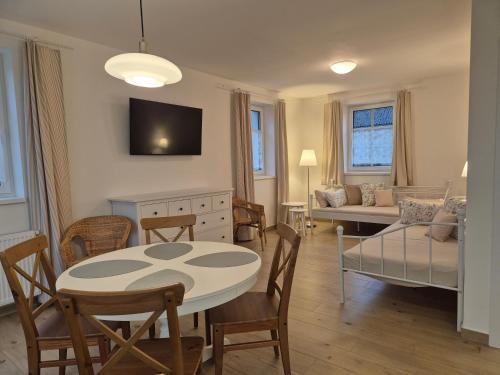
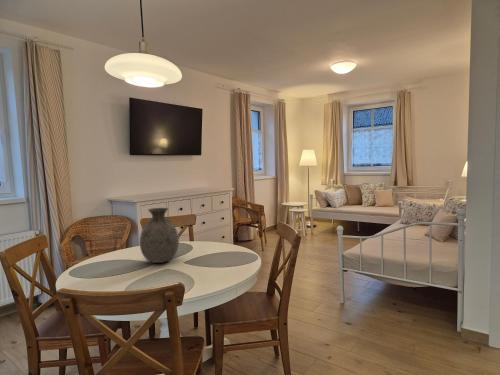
+ vase [139,207,180,264]
